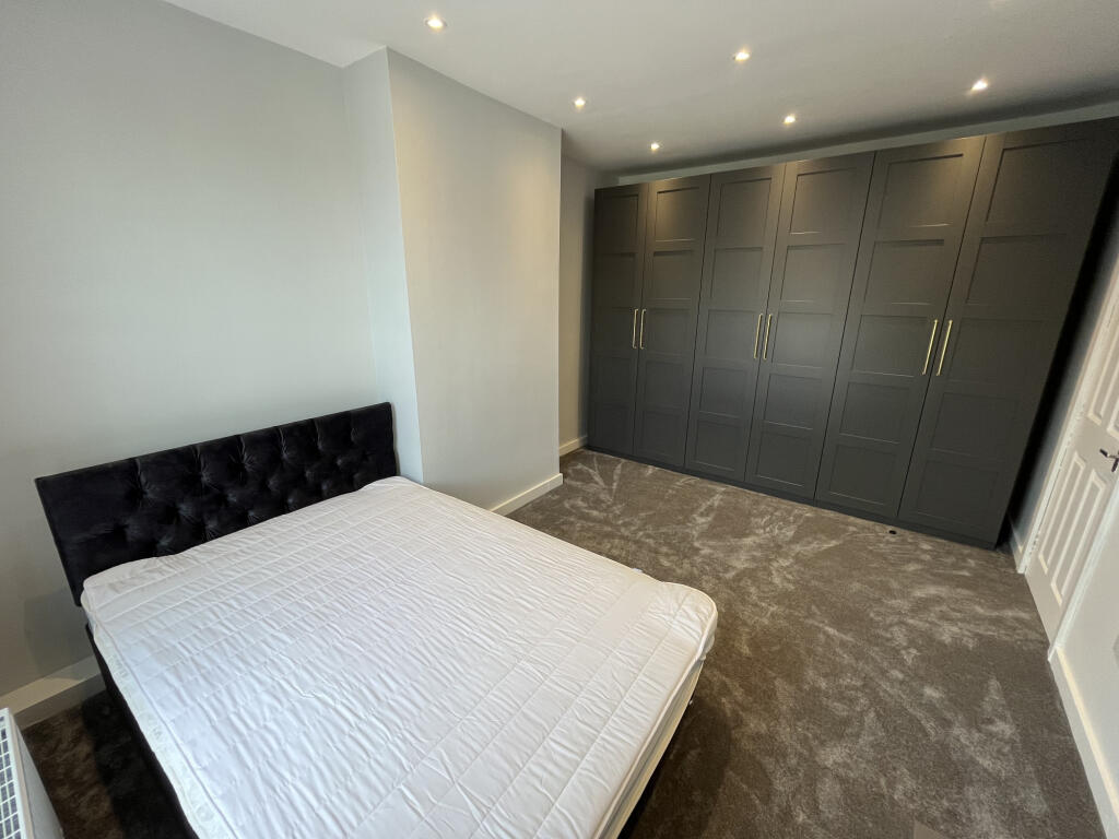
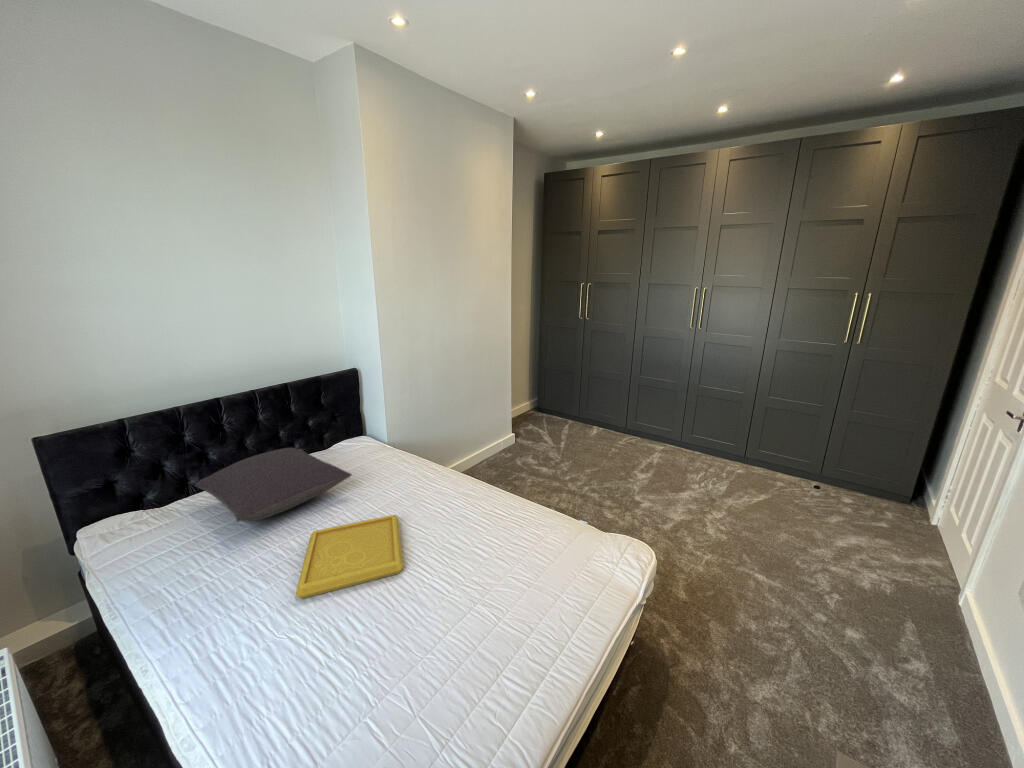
+ serving tray [295,514,404,600]
+ pillow [194,447,353,523]
